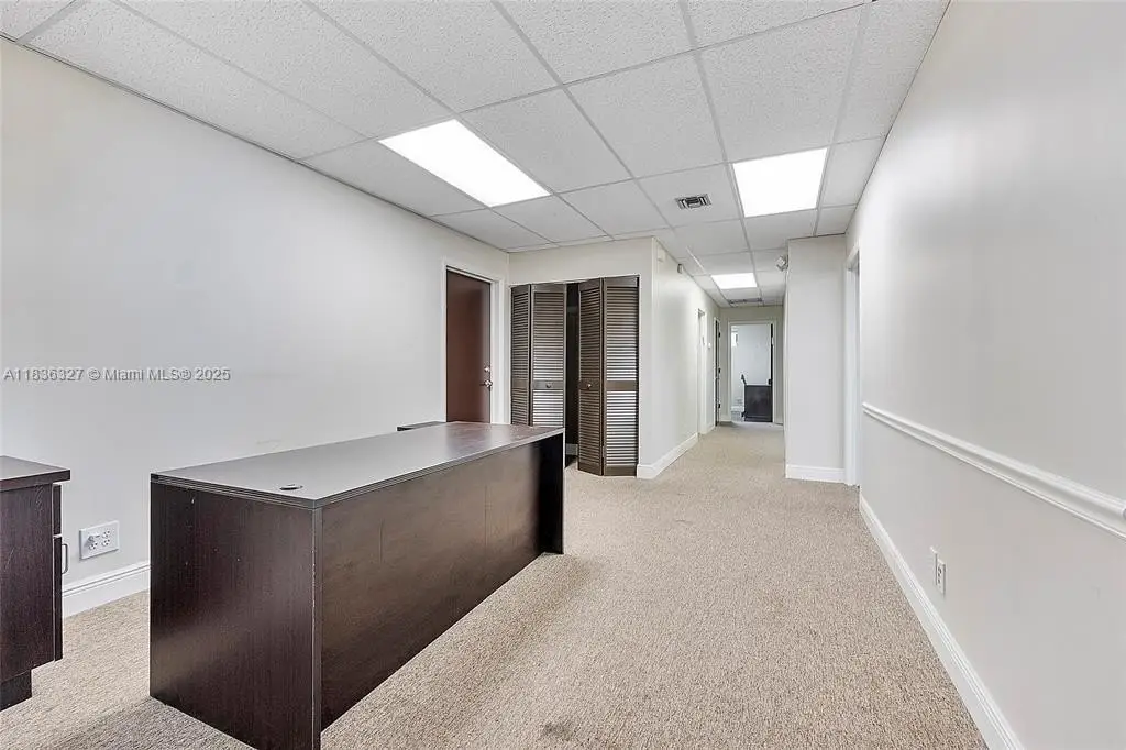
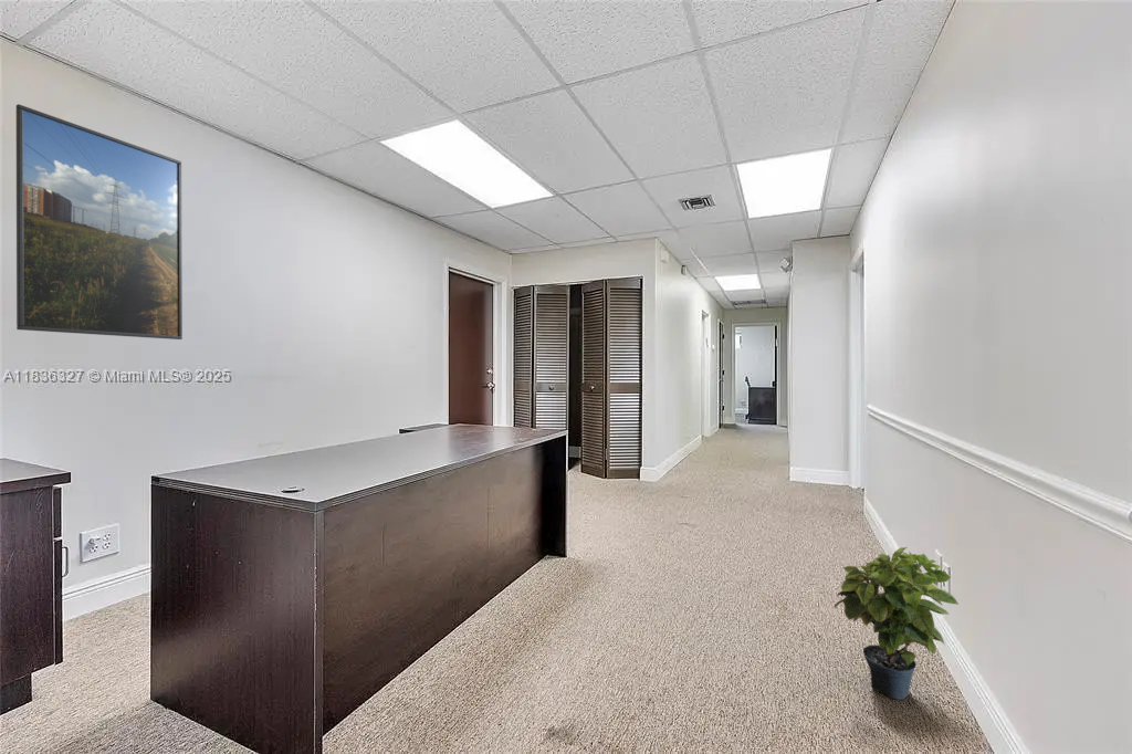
+ potted plant [834,546,960,701]
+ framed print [15,103,184,341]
